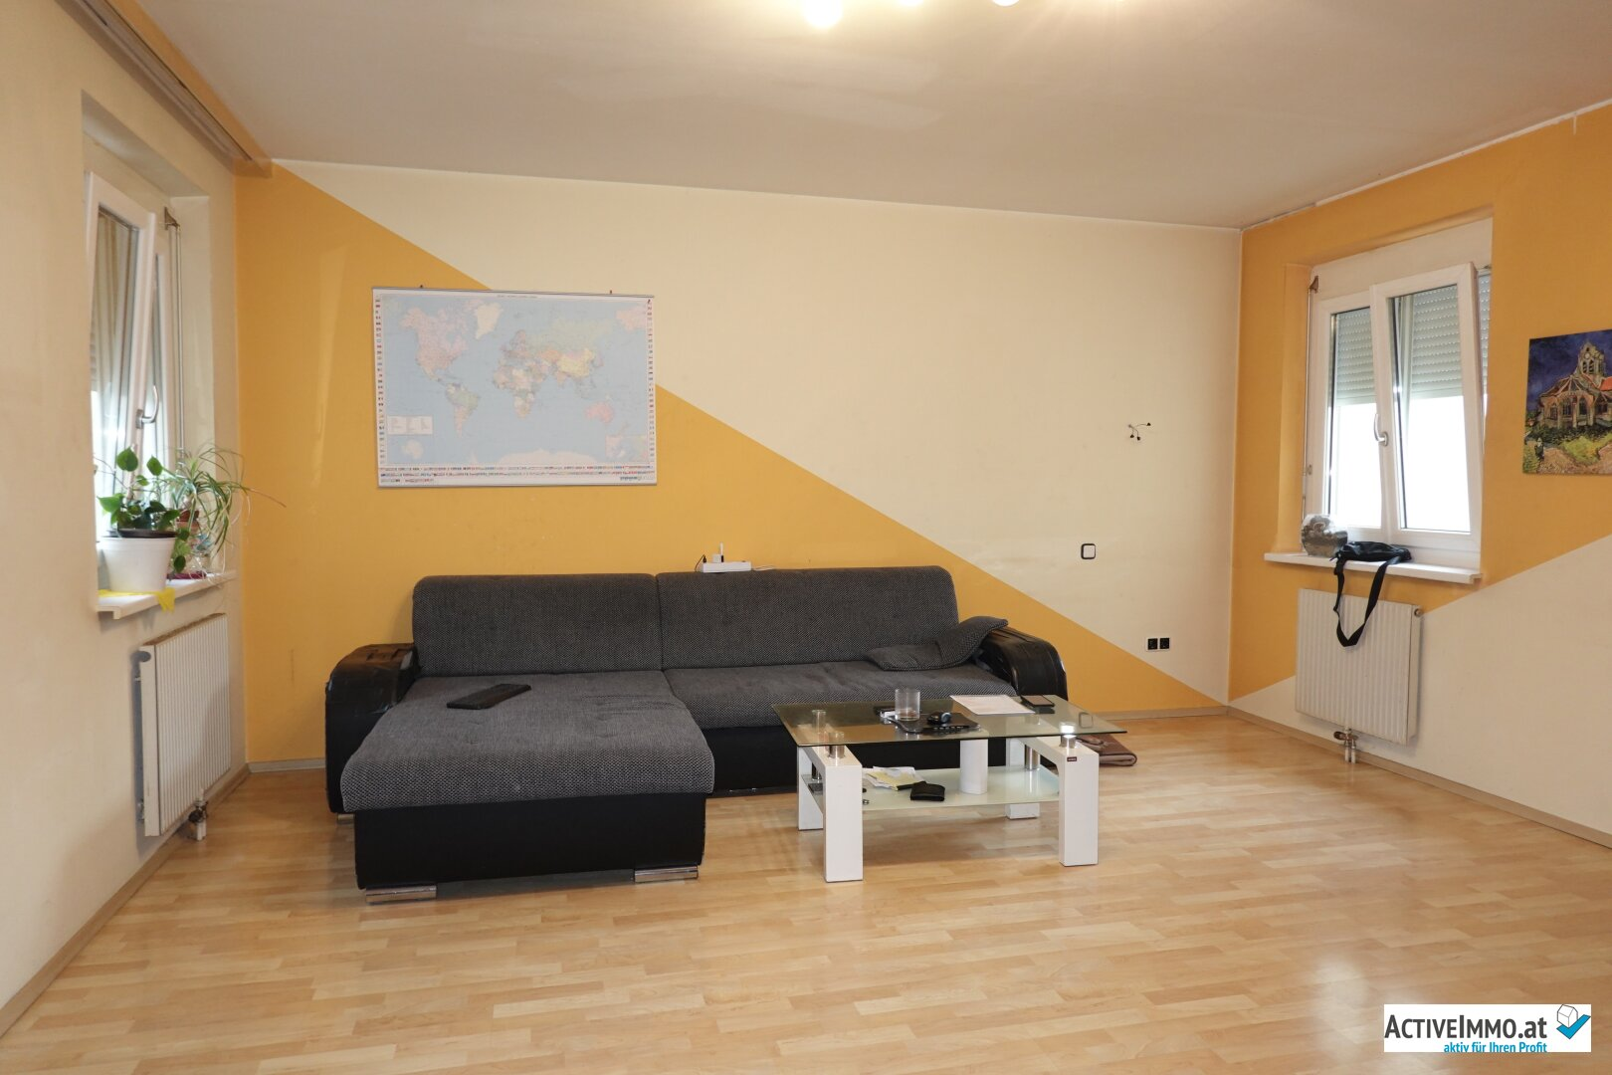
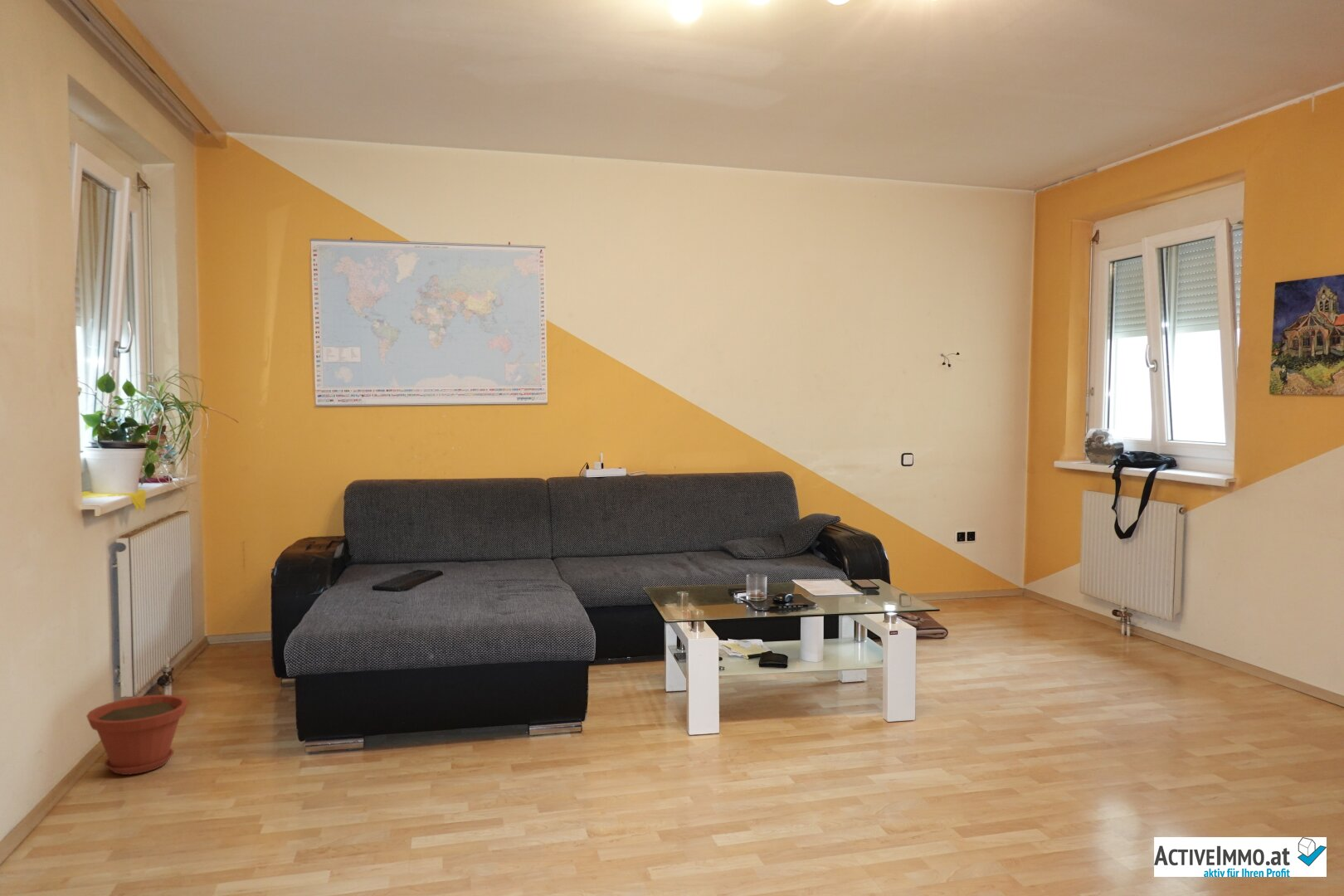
+ plant pot [85,694,189,776]
